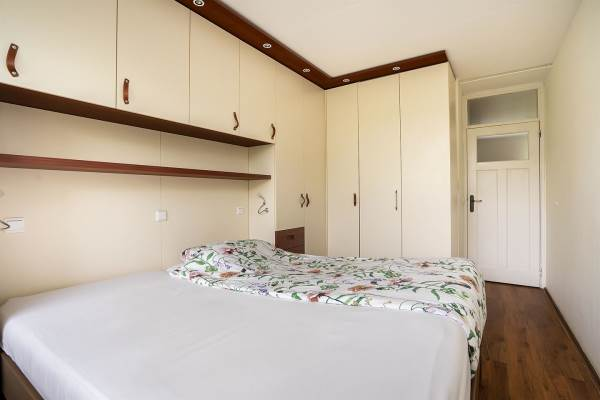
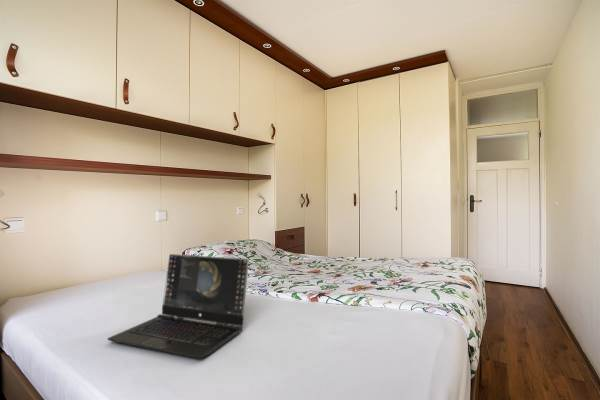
+ laptop [107,253,250,359]
